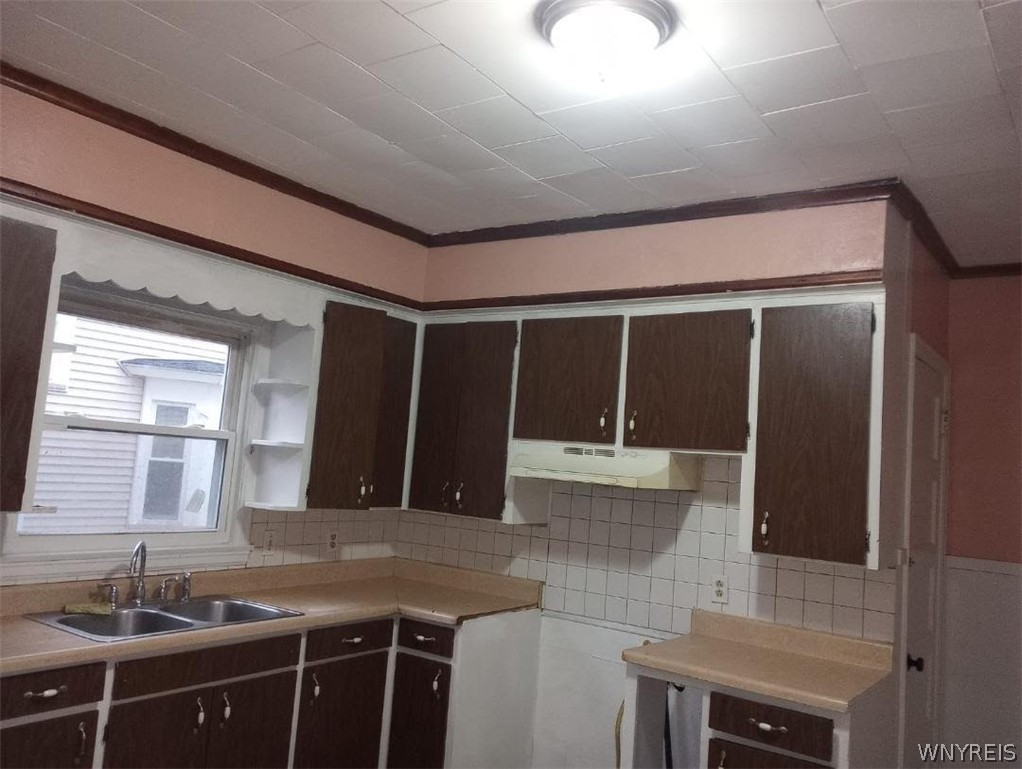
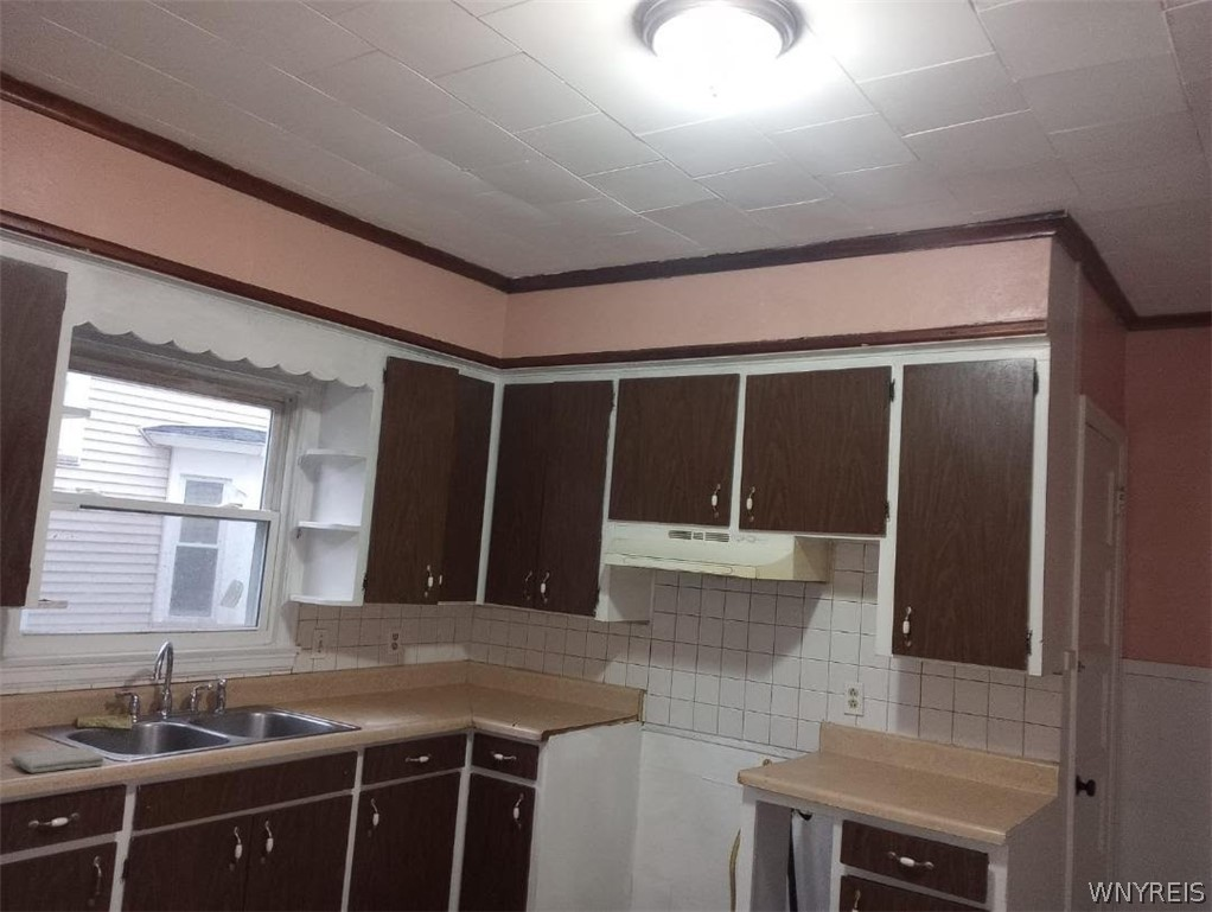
+ washcloth [9,746,107,774]
